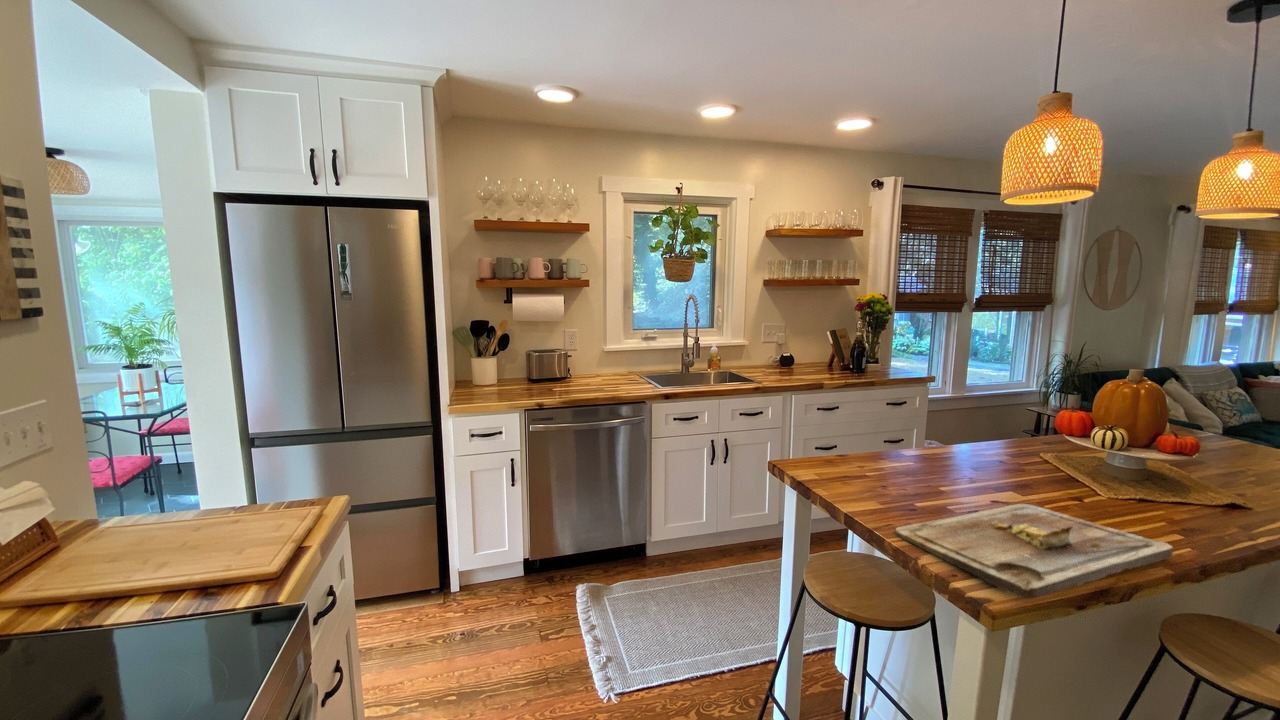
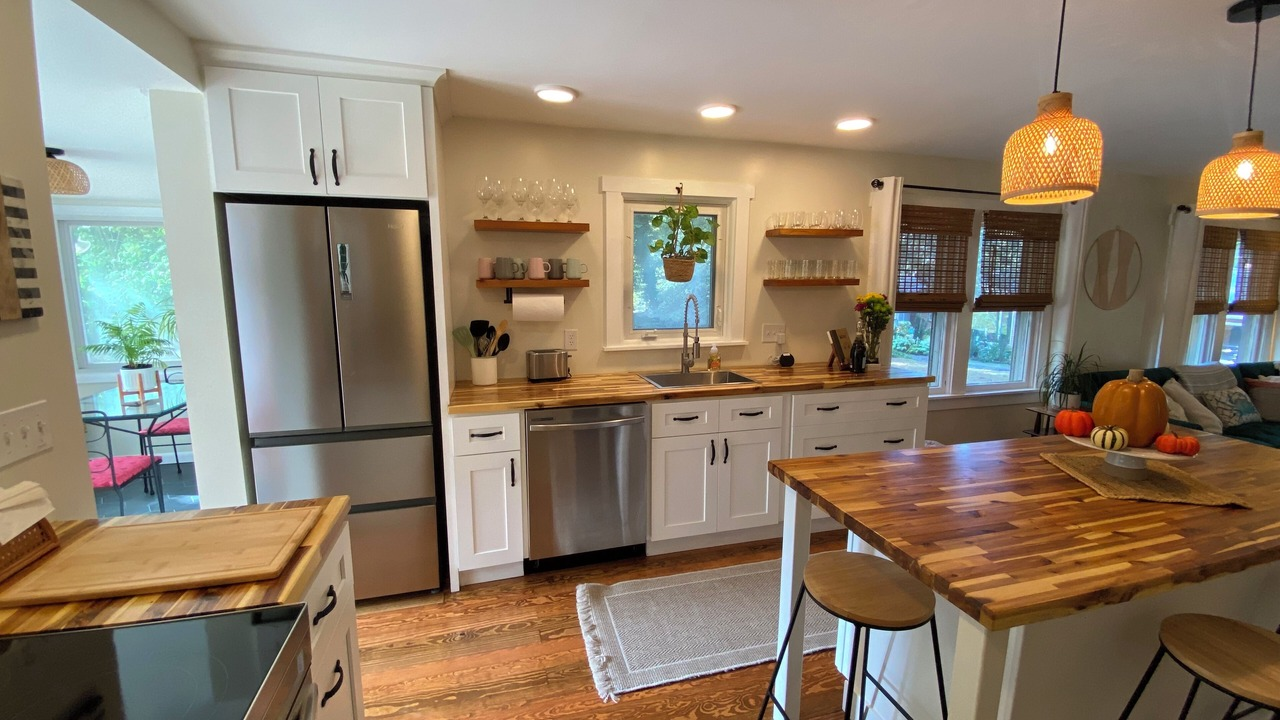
- cutting board [894,503,1174,600]
